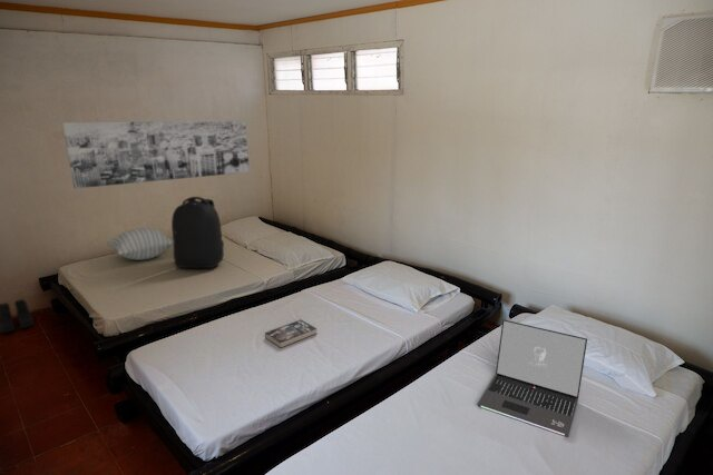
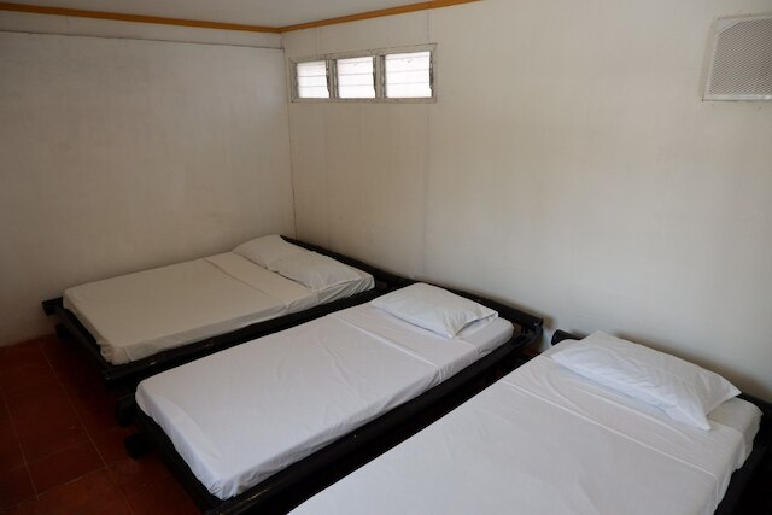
- book [264,319,318,349]
- pillow [106,227,174,261]
- wall art [61,119,251,189]
- laptop [477,318,588,438]
- backpack [170,196,225,269]
- boots [0,298,35,334]
